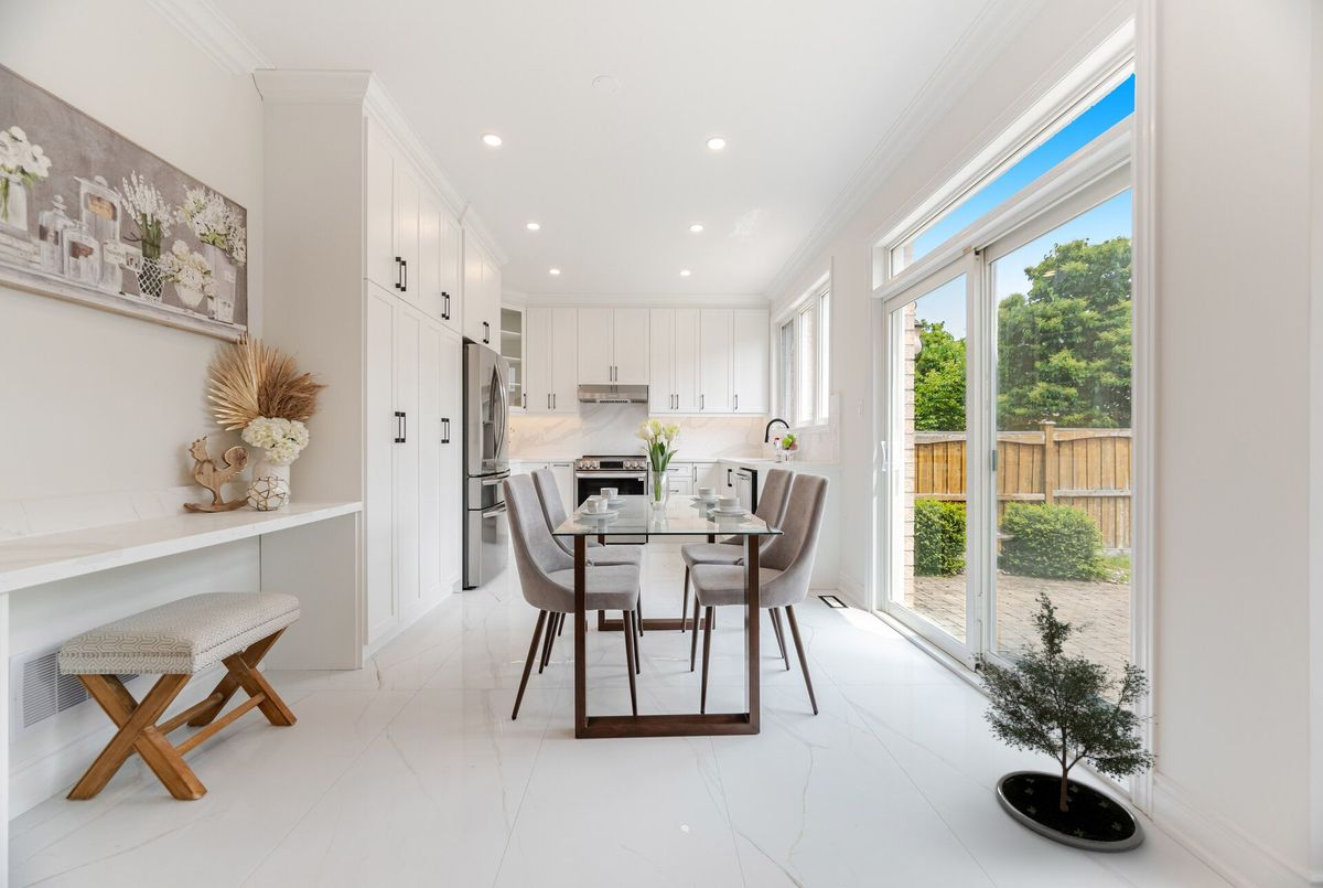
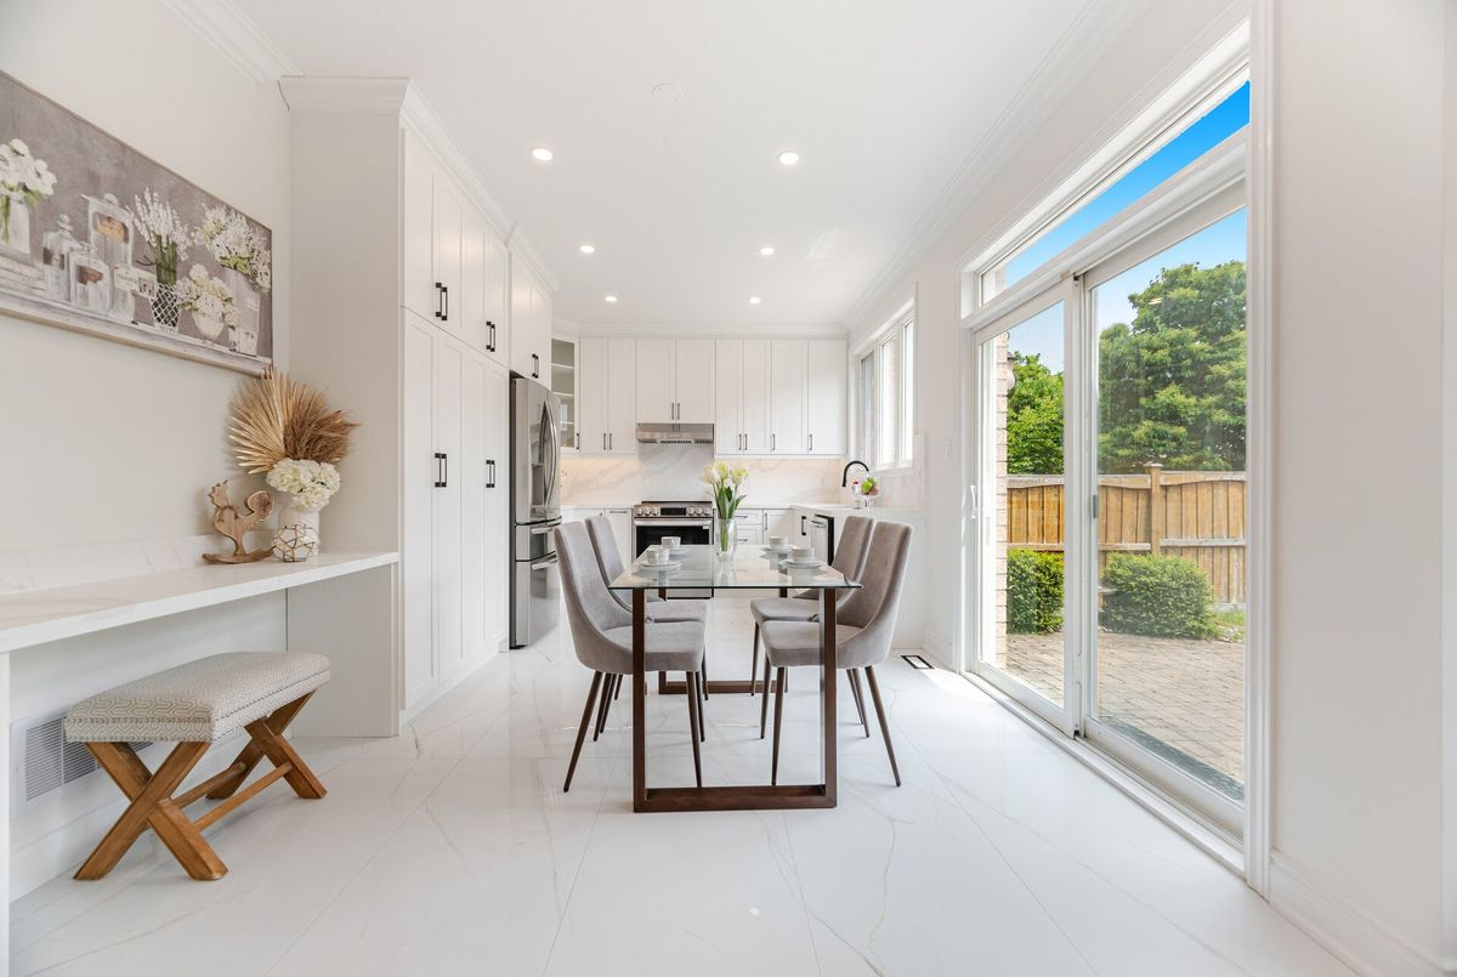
- potted tree [968,589,1159,854]
